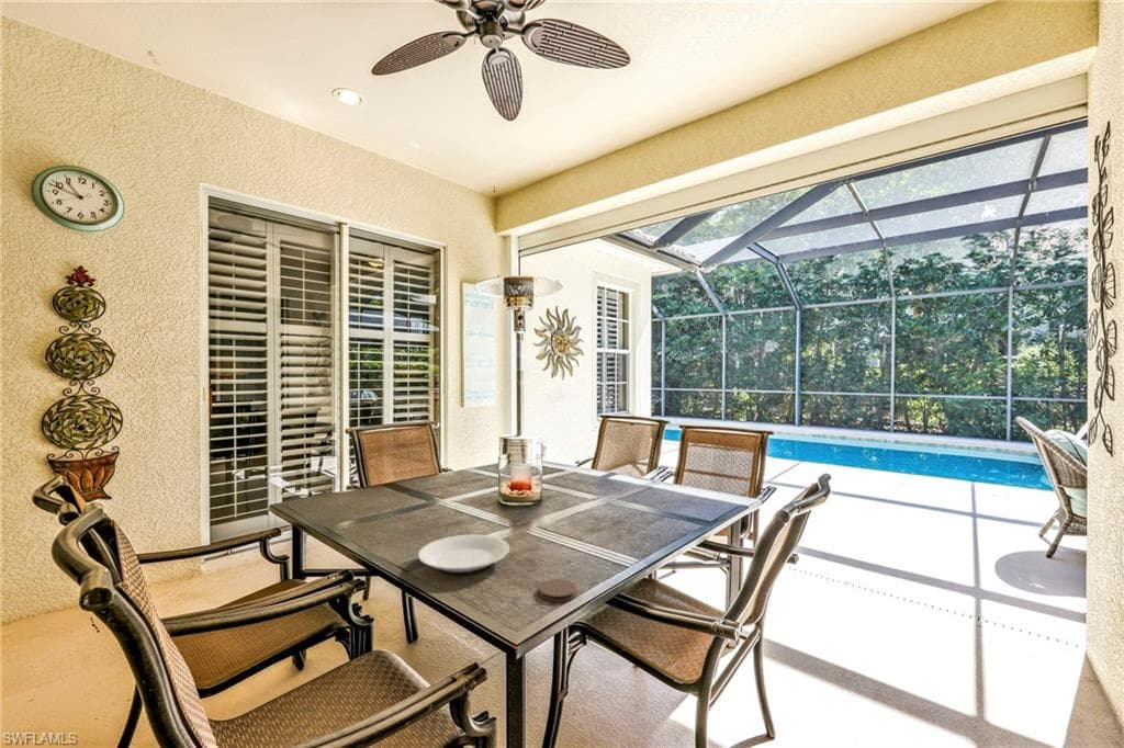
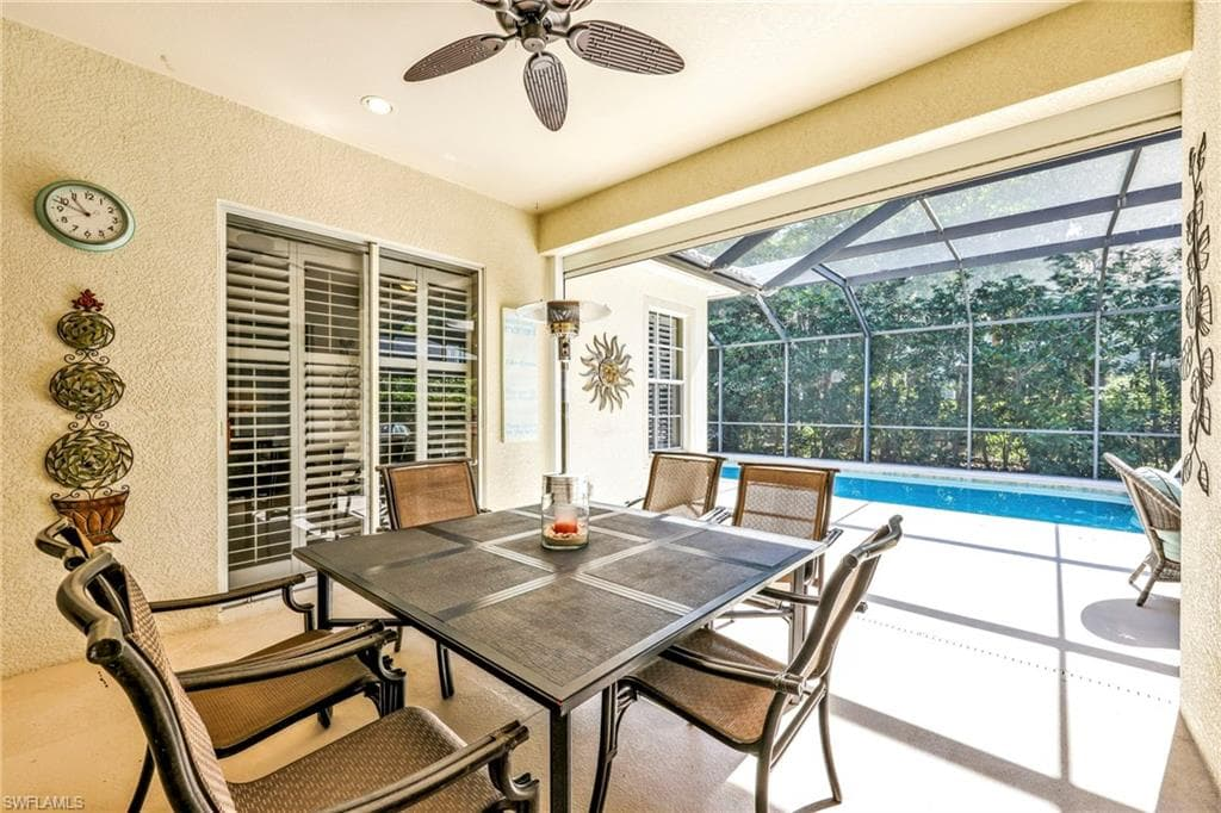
- plate [417,533,510,577]
- coaster [538,578,578,602]
